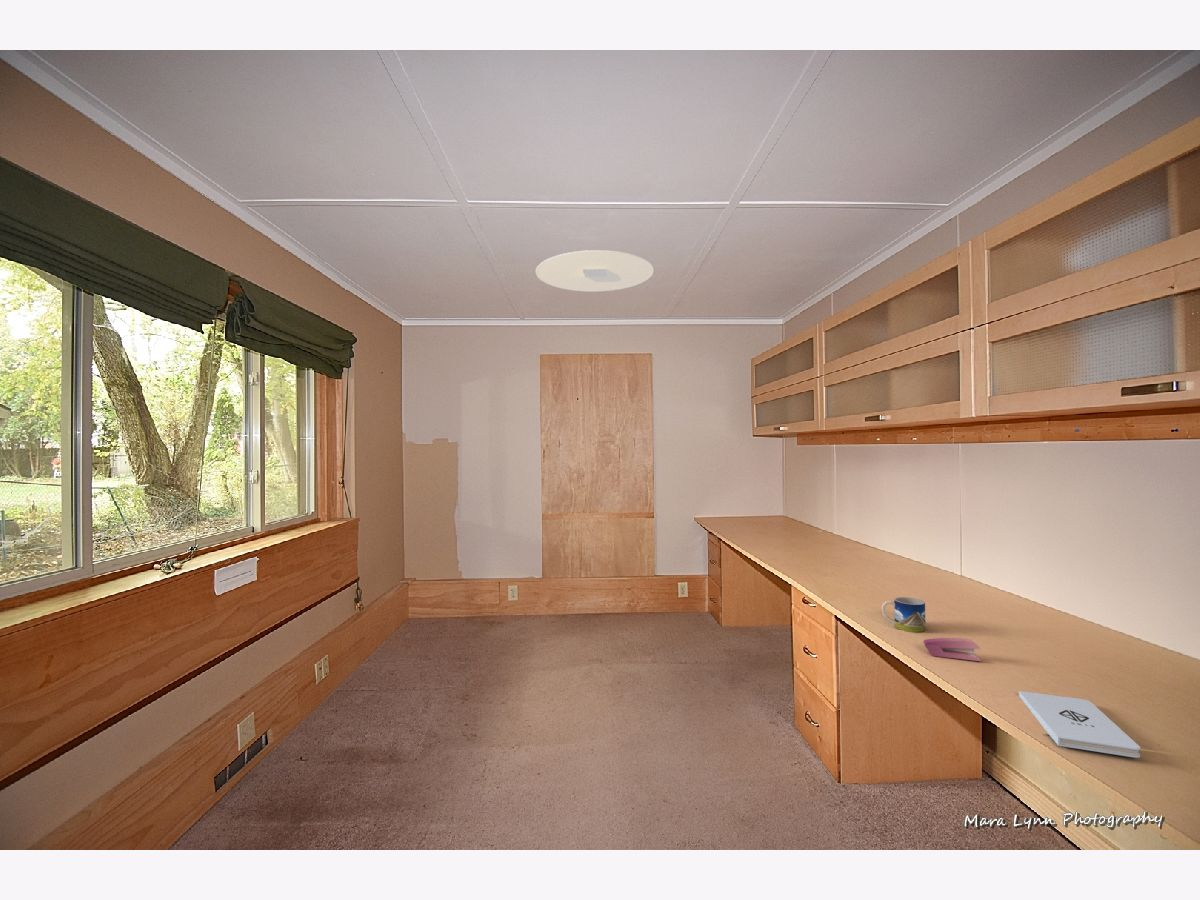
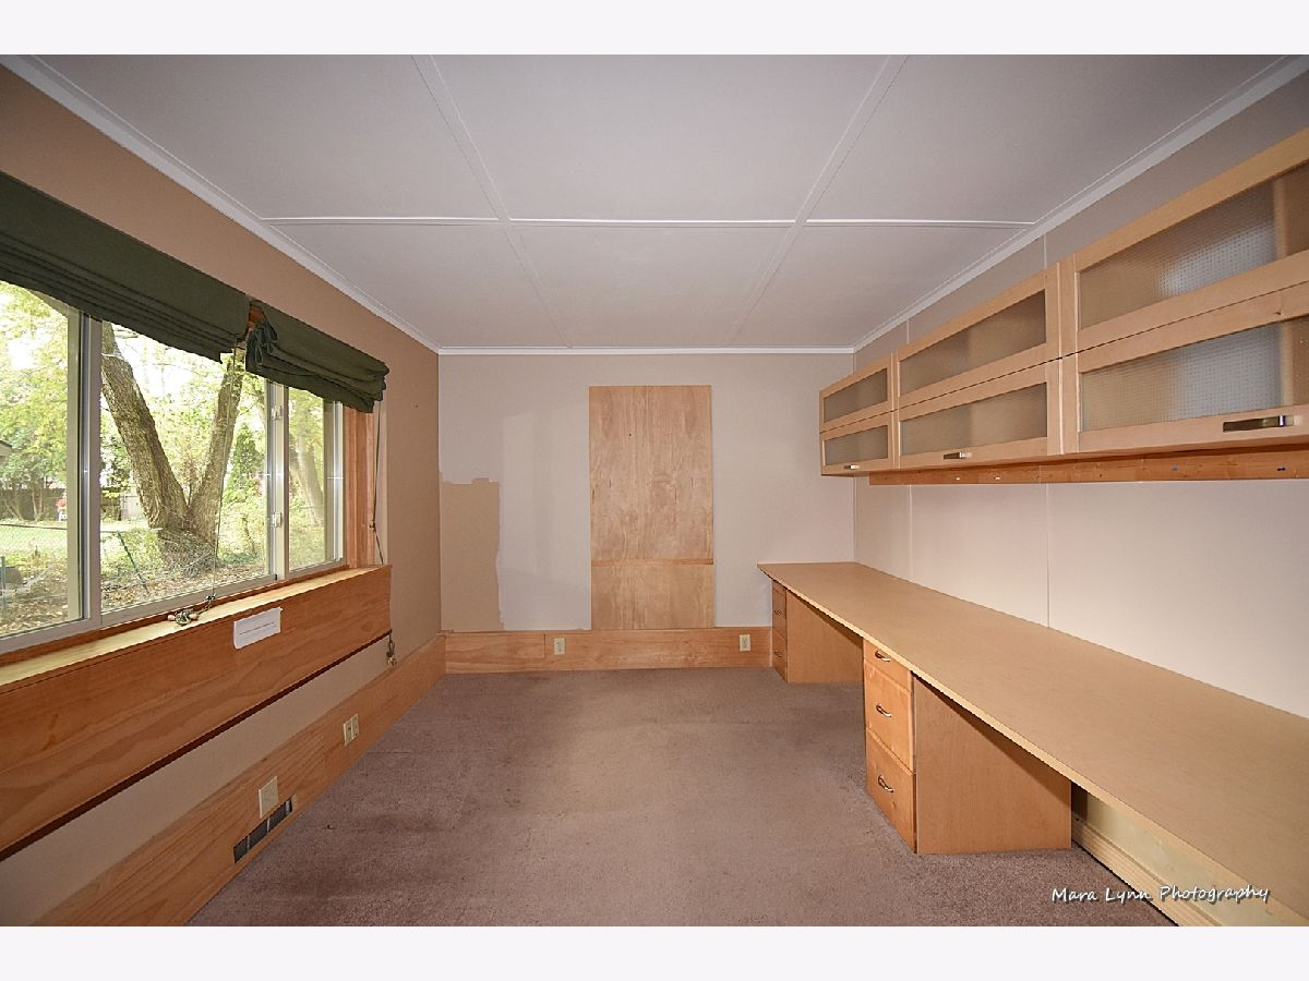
- notepad [1018,690,1141,759]
- ceiling light [535,249,655,292]
- stapler [922,637,982,662]
- mug [881,596,927,633]
